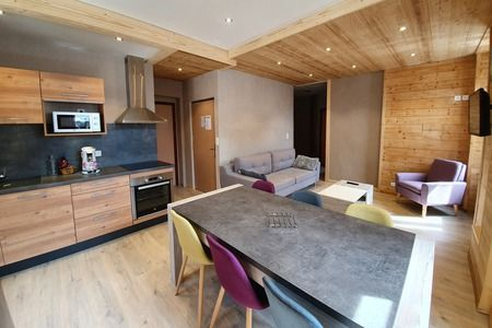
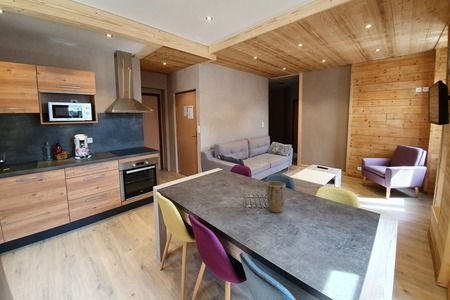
+ plant pot [265,180,287,214]
